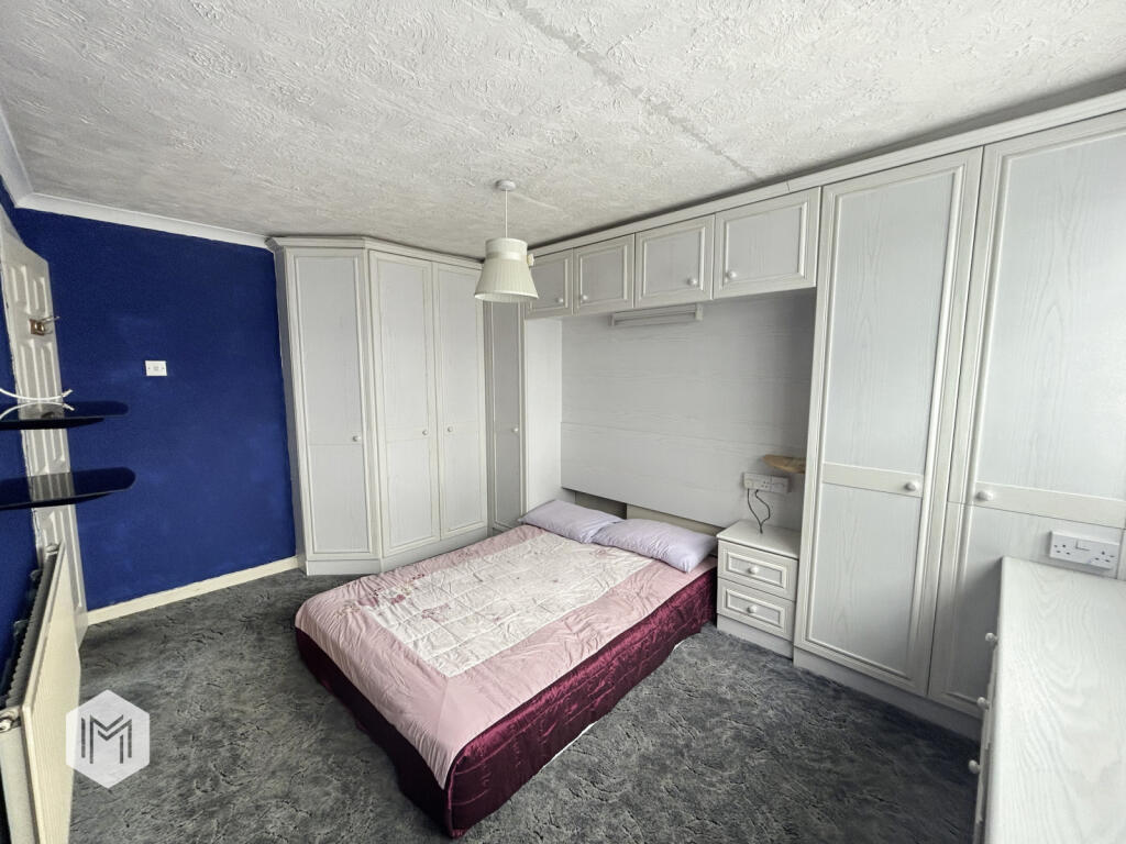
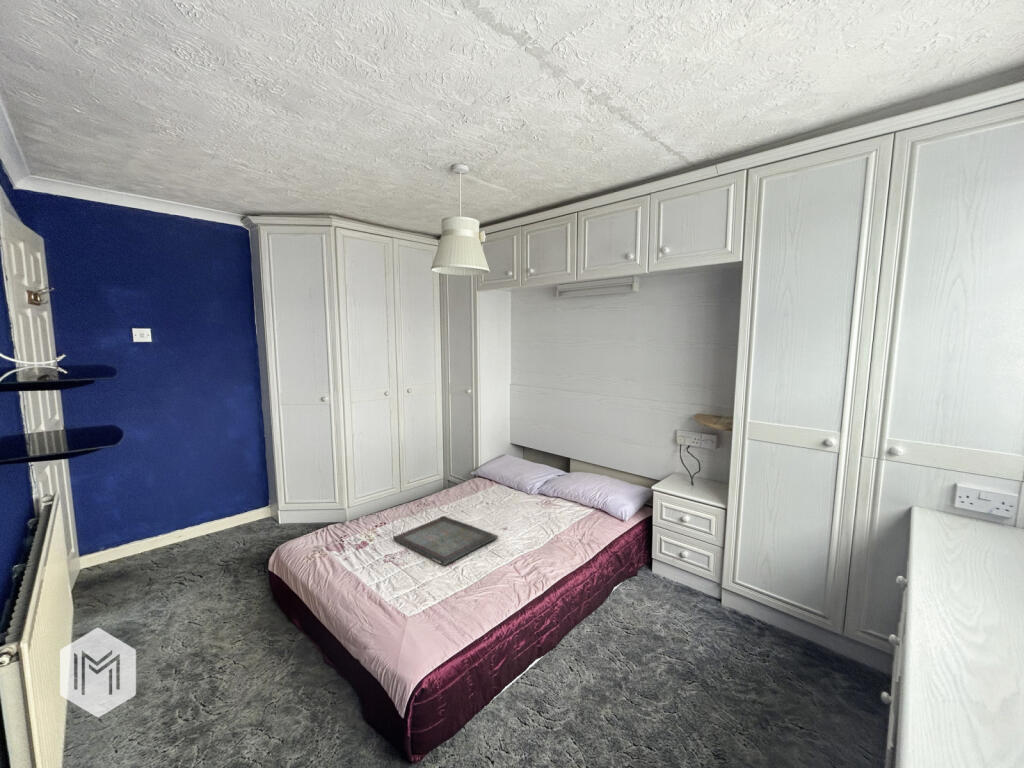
+ serving tray [392,515,499,566]
